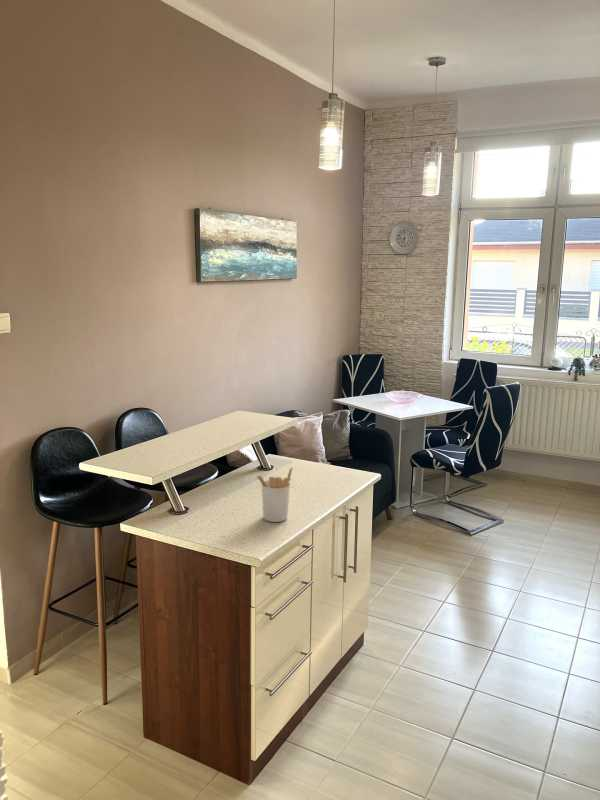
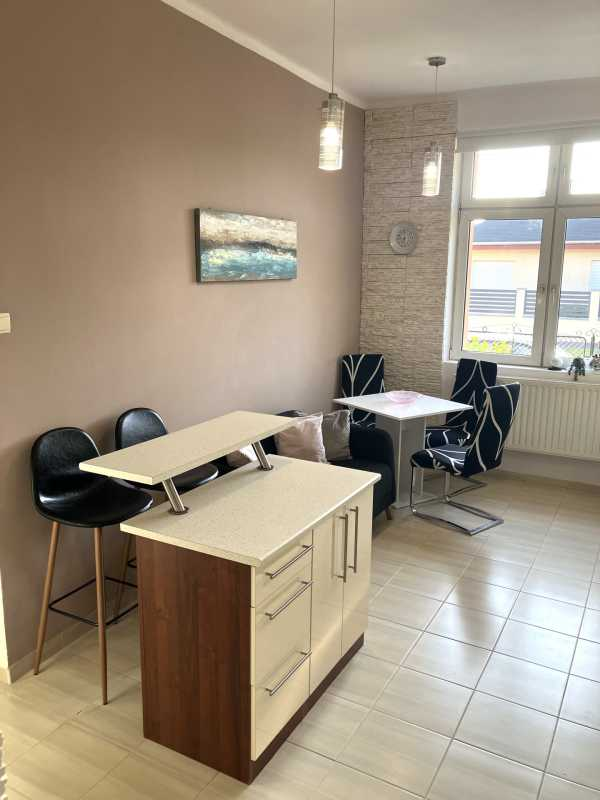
- utensil holder [255,466,294,523]
